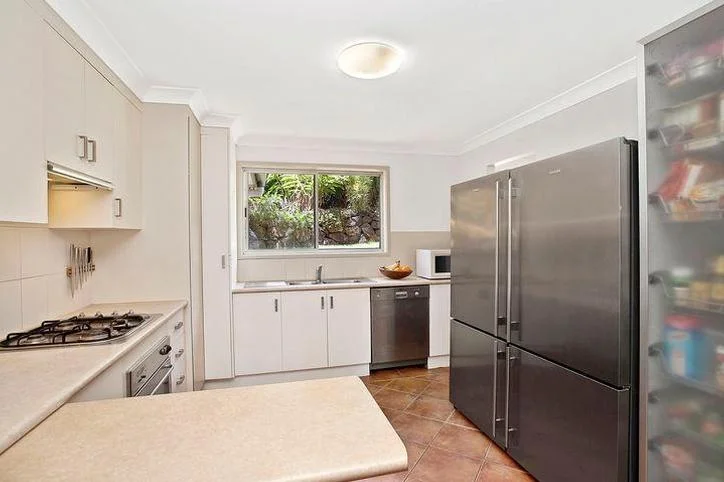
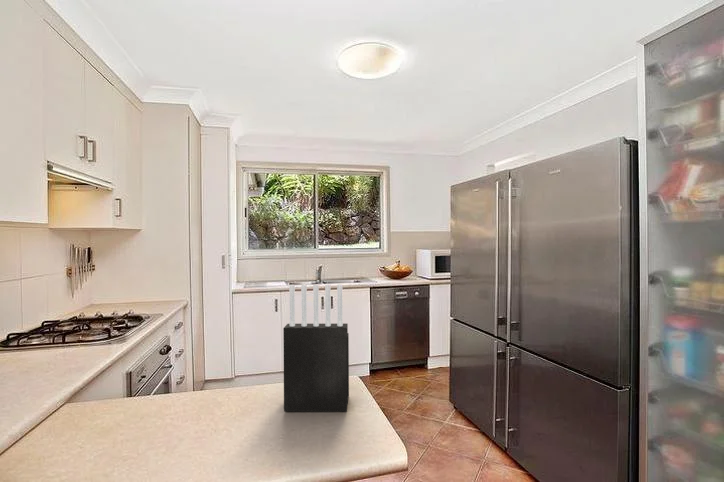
+ knife block [282,283,350,413]
